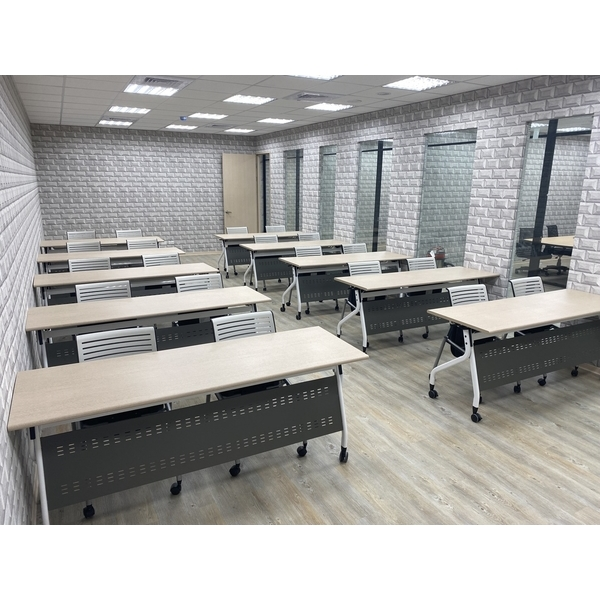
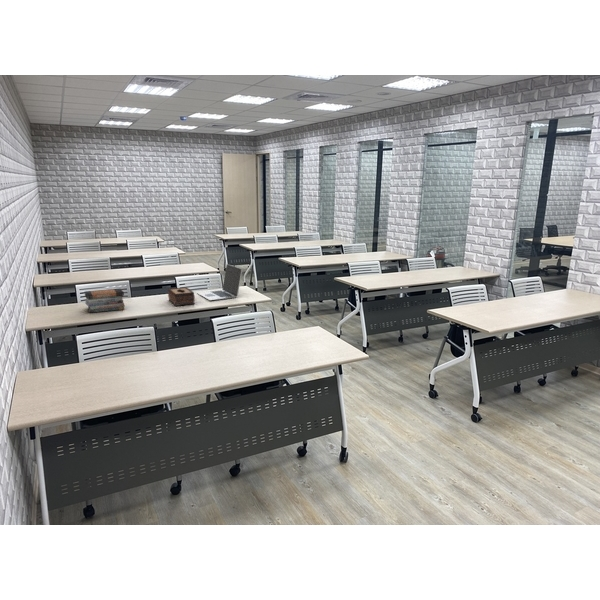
+ book stack [84,288,125,314]
+ laptop [197,263,243,301]
+ tissue box [167,286,196,307]
